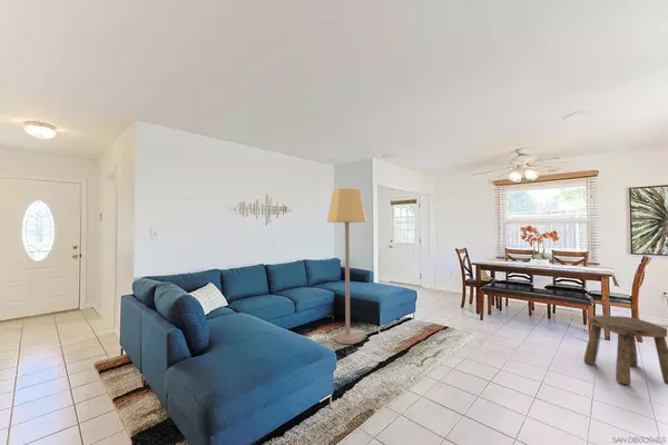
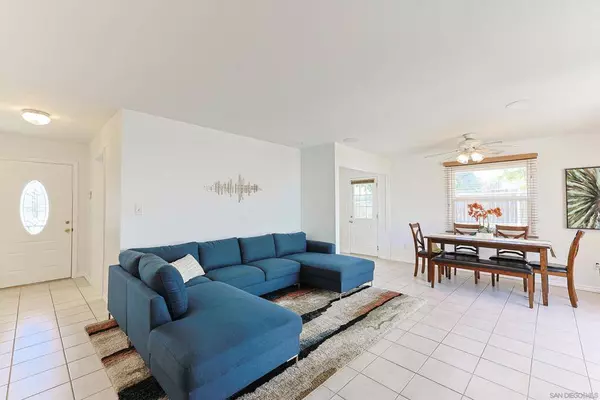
- stool [582,315,668,386]
- lamp [326,187,367,345]
